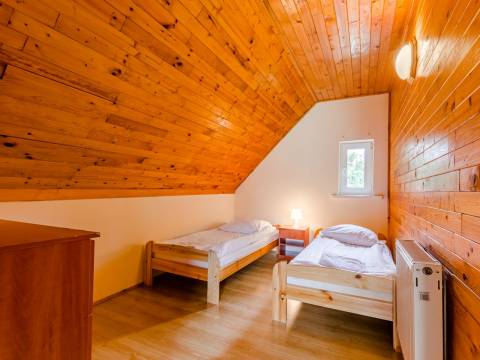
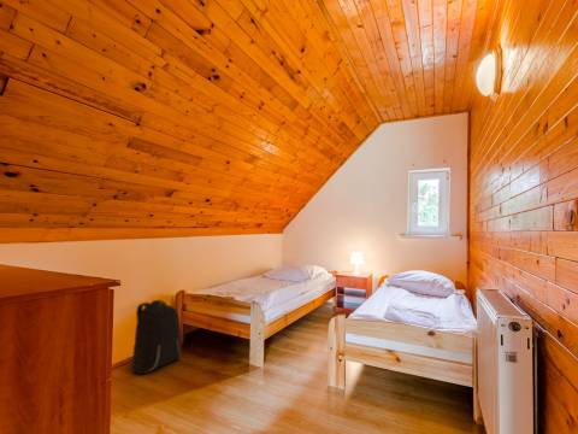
+ backpack [131,299,183,375]
